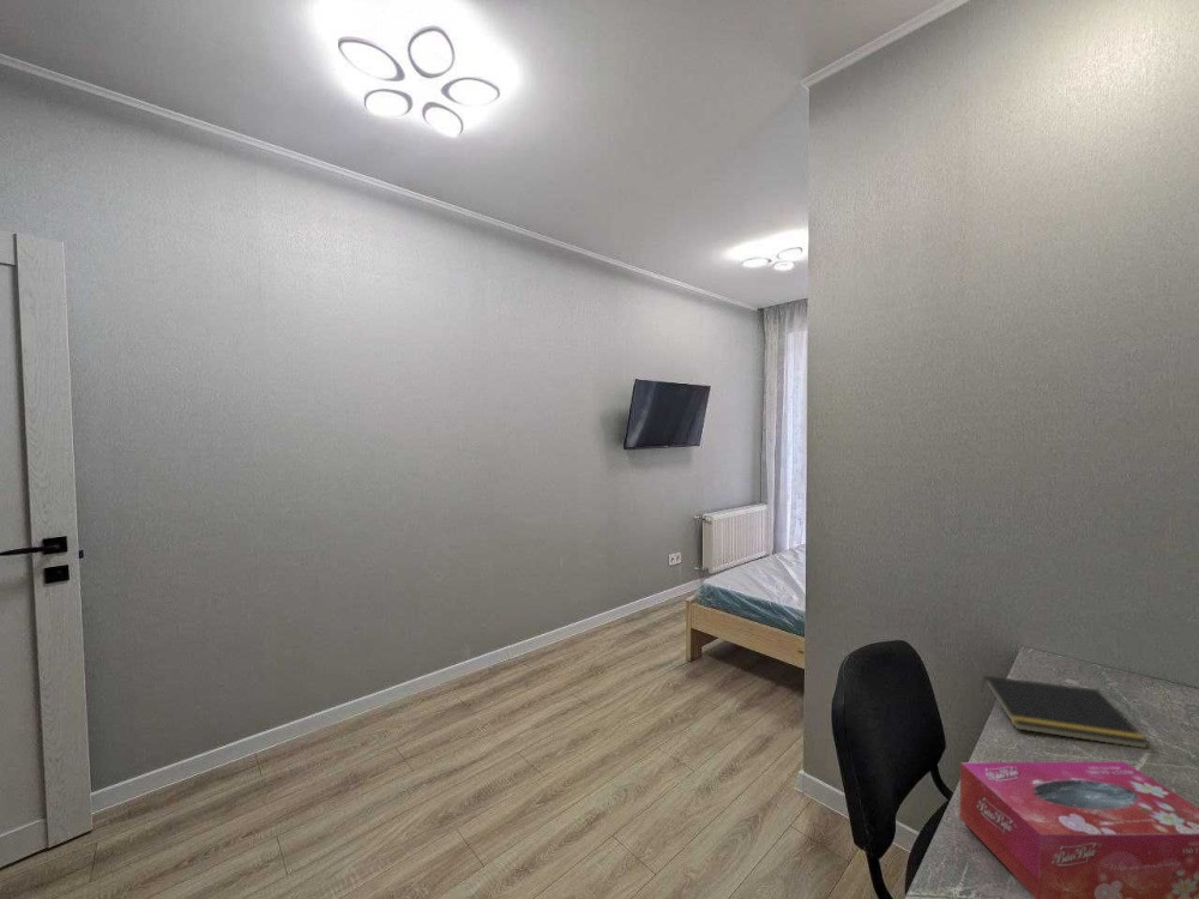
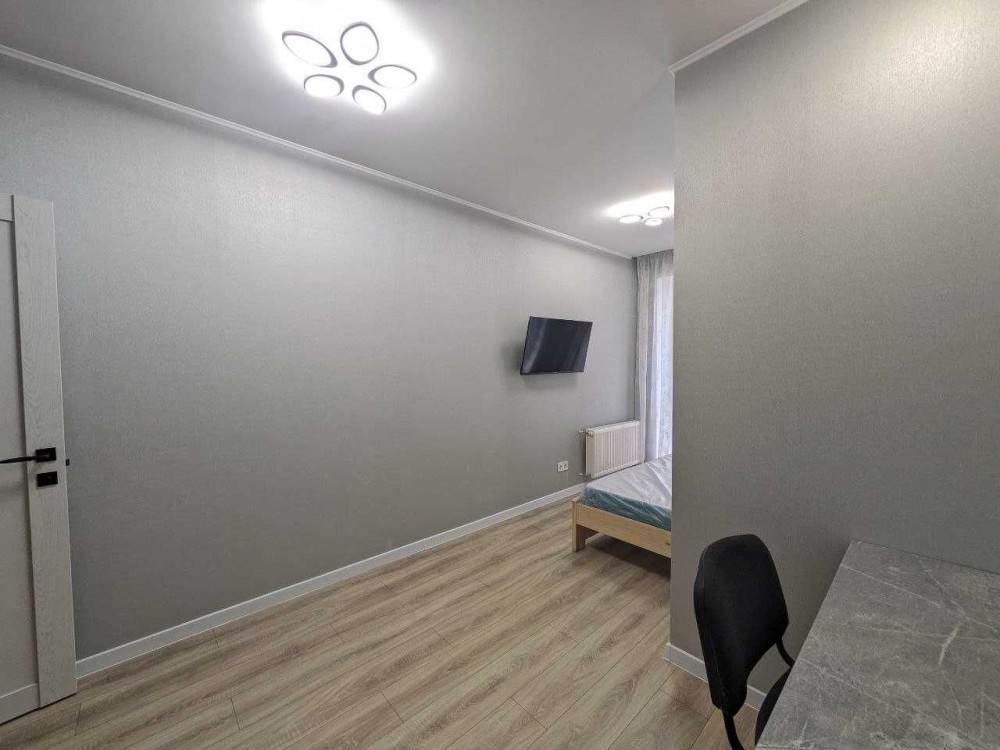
- notepad [980,675,1151,749]
- tissue box [958,761,1199,899]
